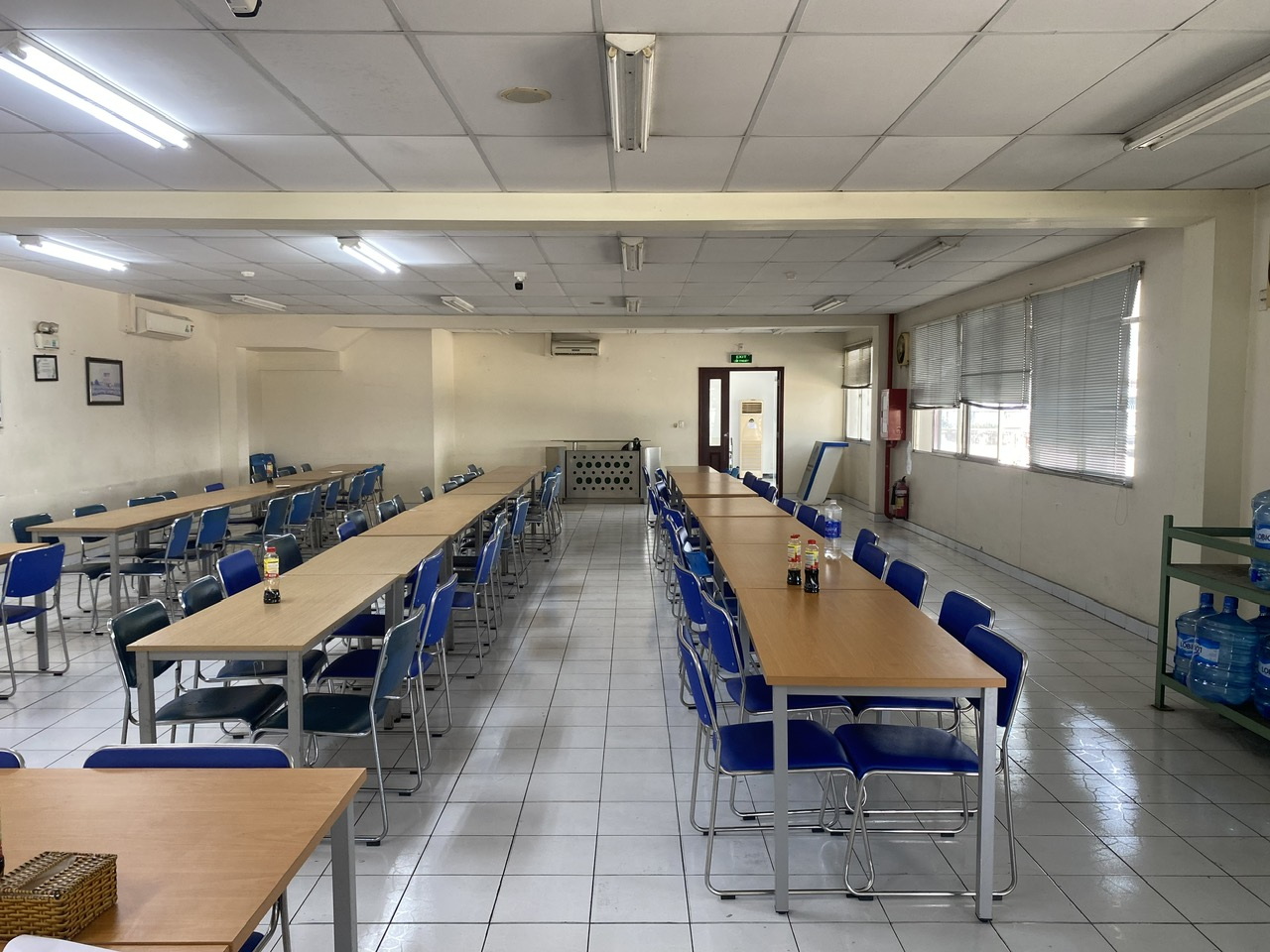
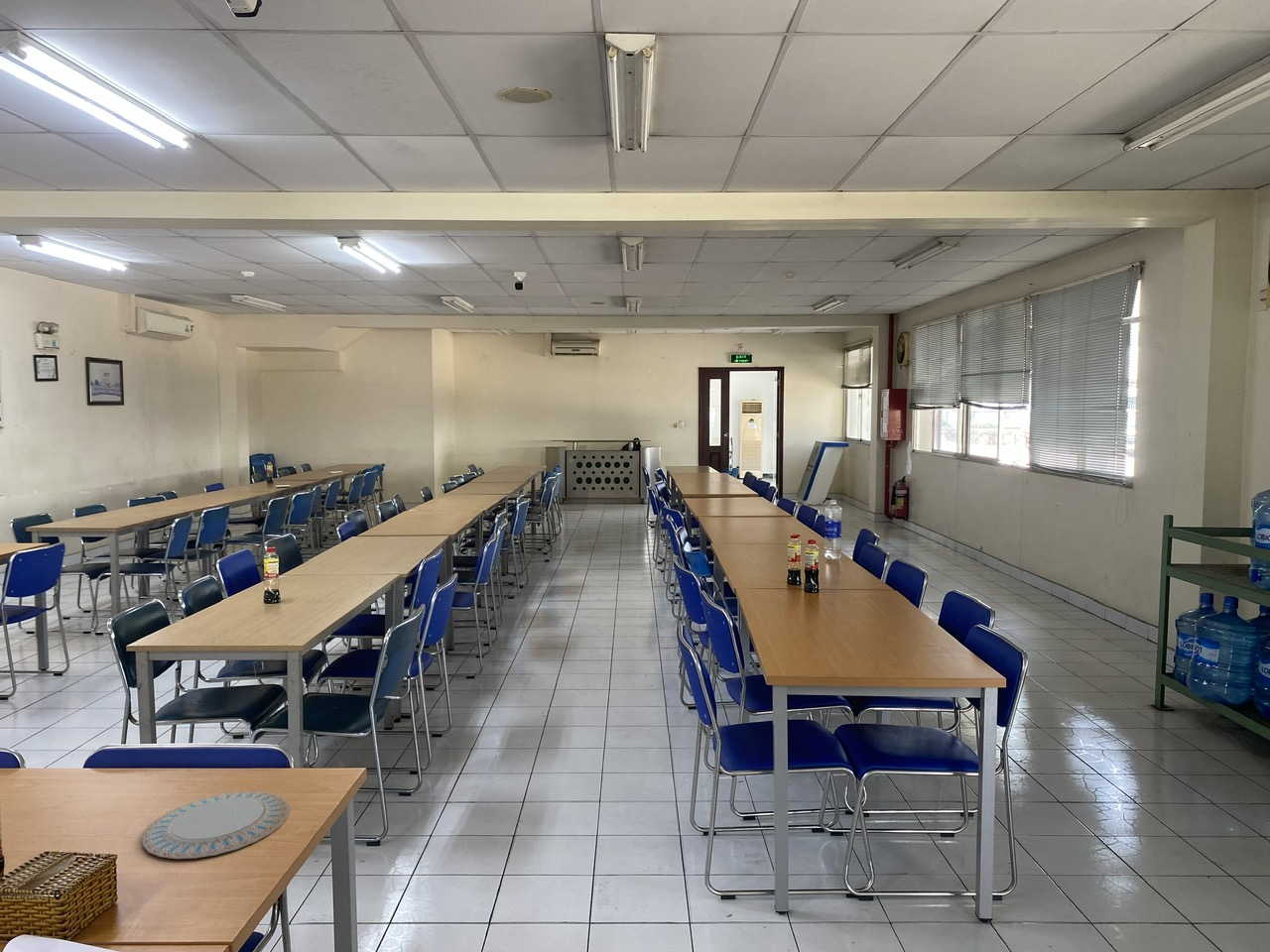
+ chinaware [141,790,291,860]
